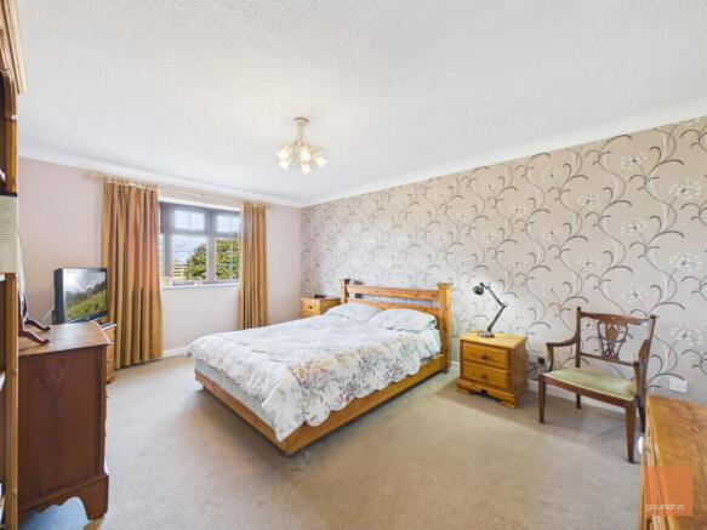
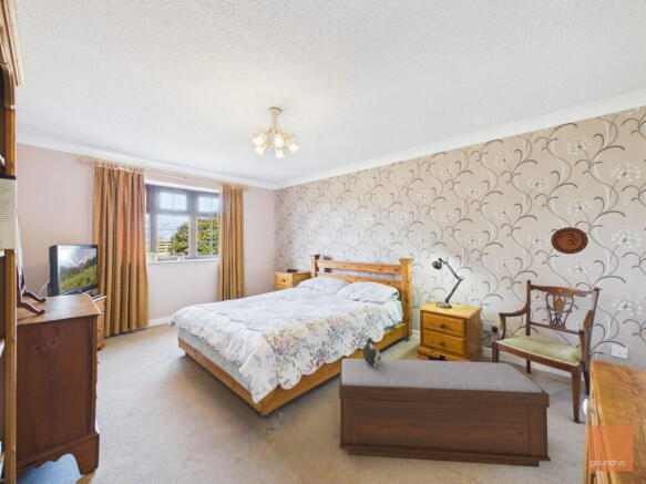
+ bench [338,358,552,468]
+ decorative plate [550,226,589,255]
+ plush toy [361,336,382,367]
